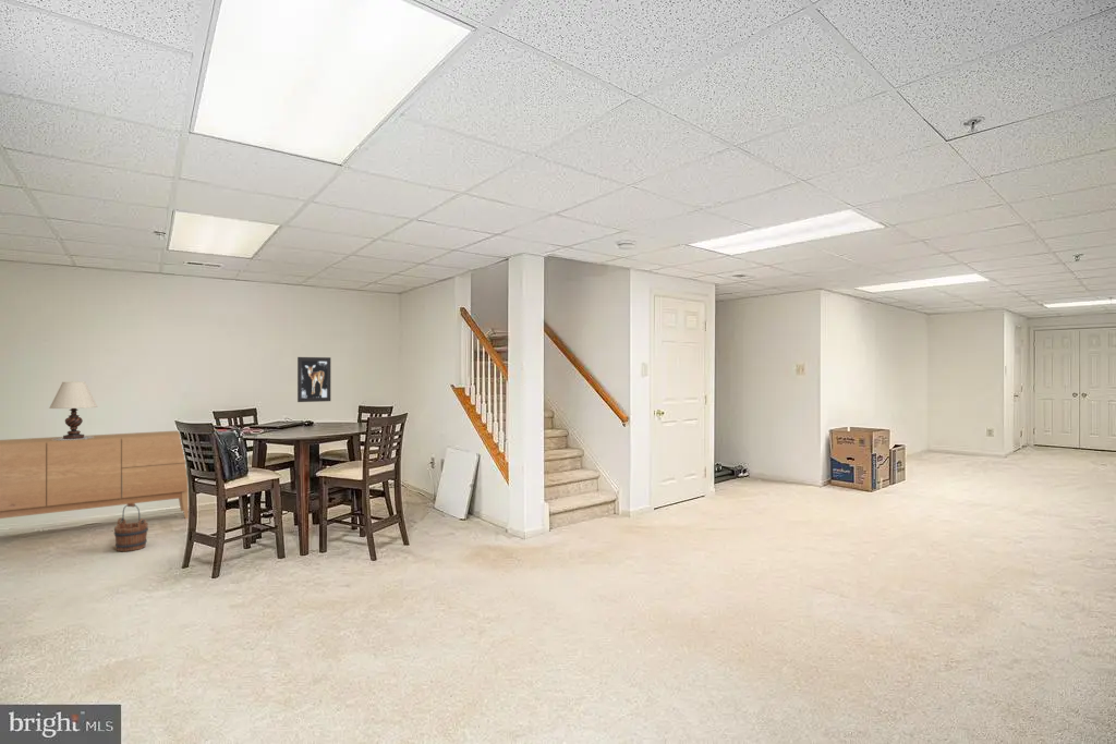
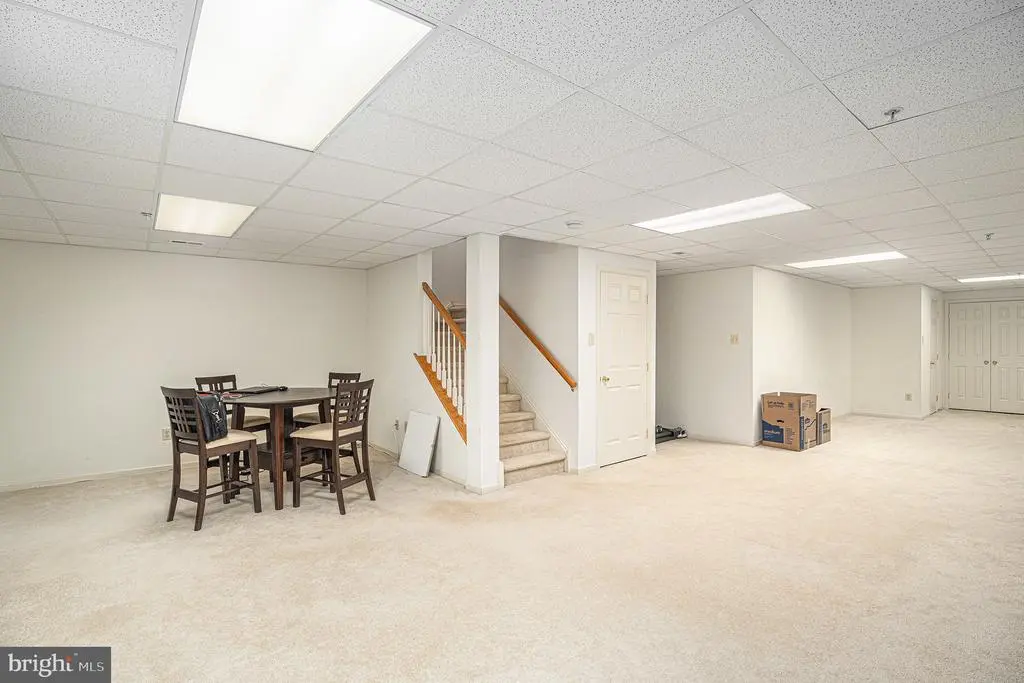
- sideboard [0,430,190,520]
- wall art [296,356,331,403]
- wooden bucket [113,503,149,552]
- table lamp [48,381,98,440]
